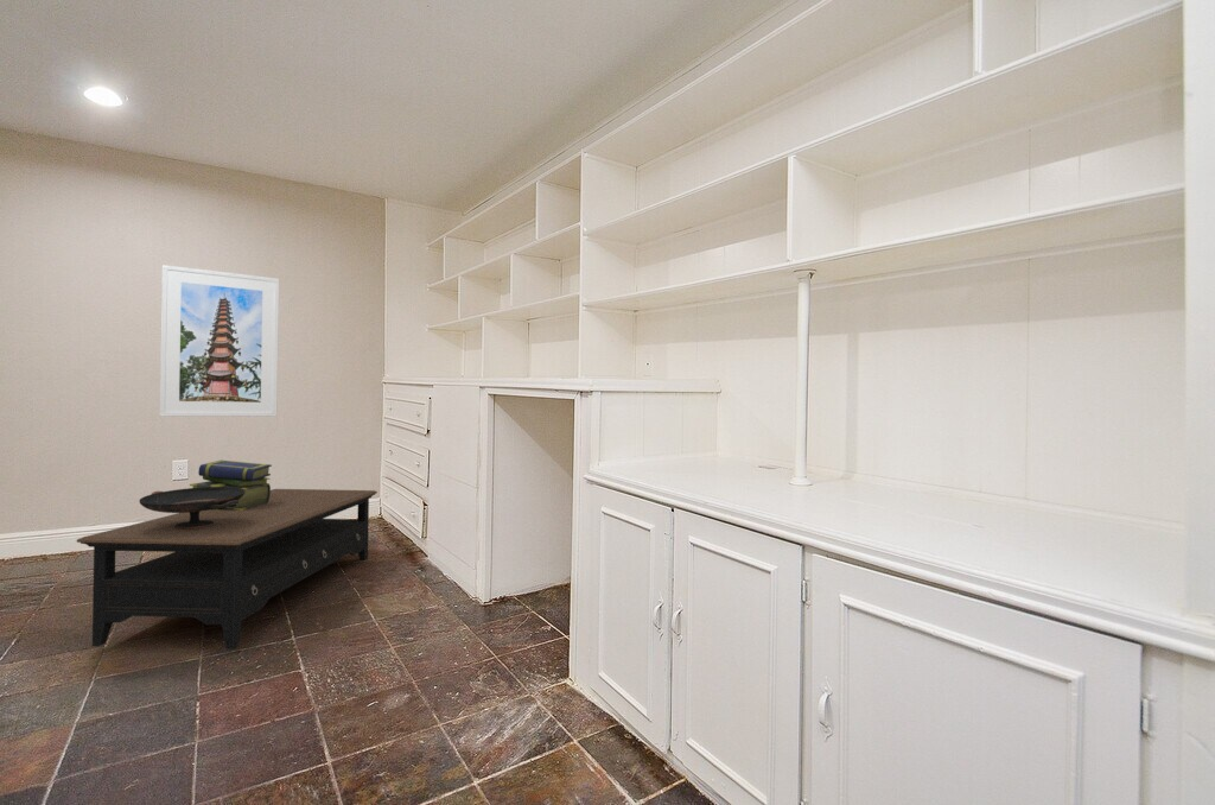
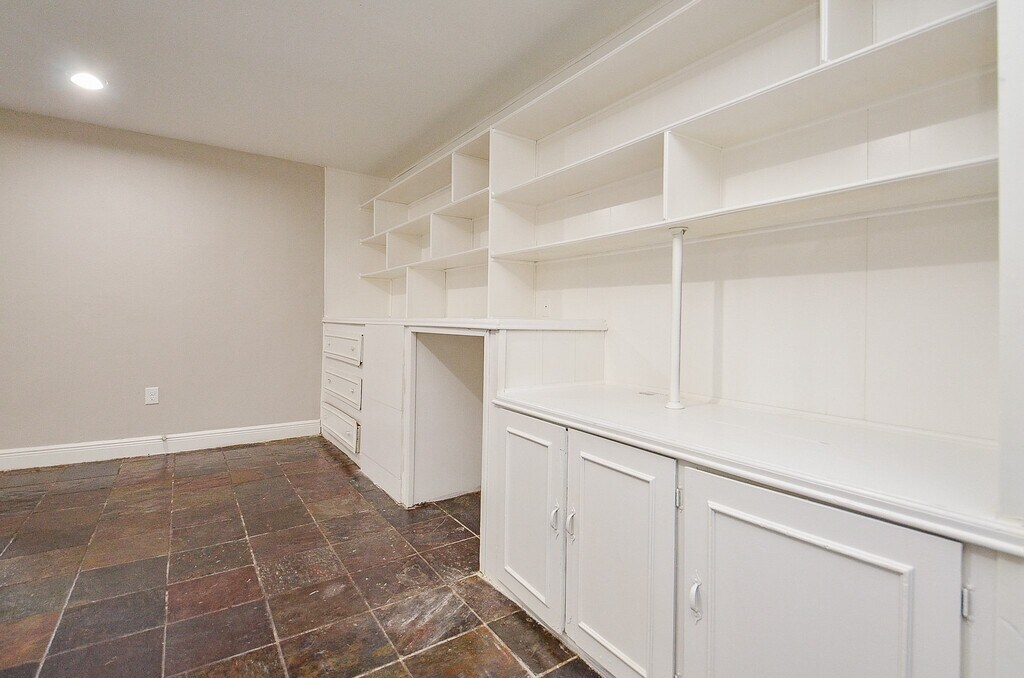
- decorative bowl [138,487,246,530]
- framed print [159,264,280,418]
- coffee table [75,488,379,651]
- stack of books [189,459,273,511]
